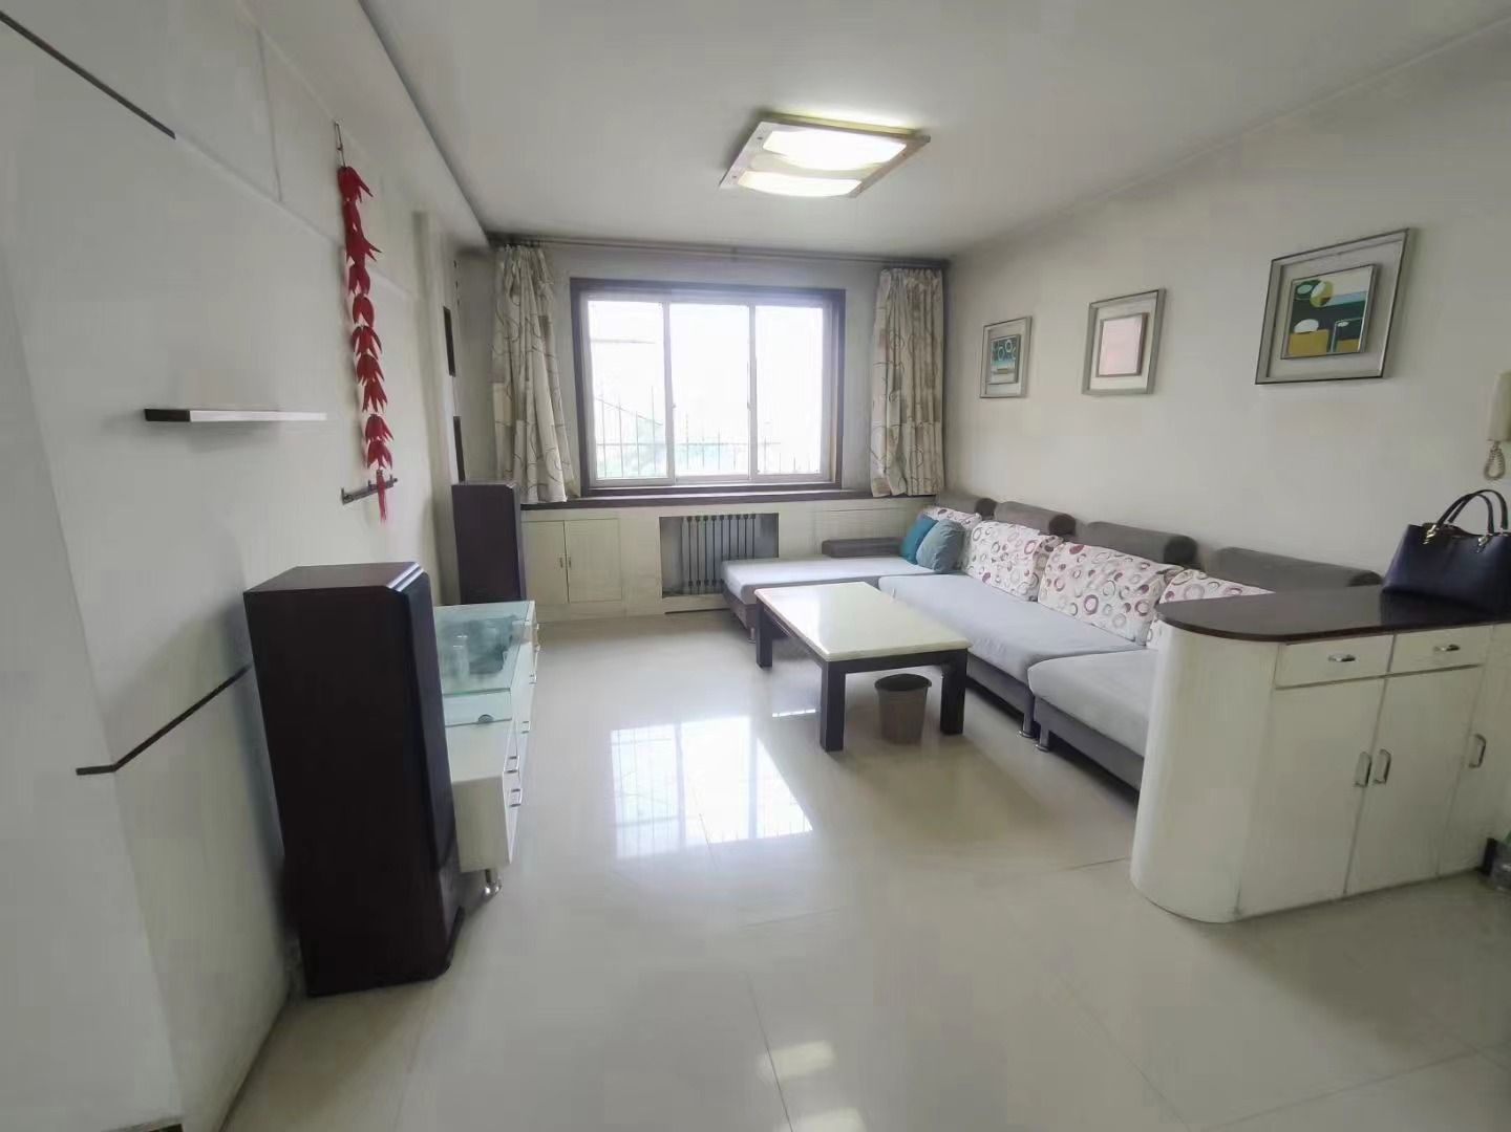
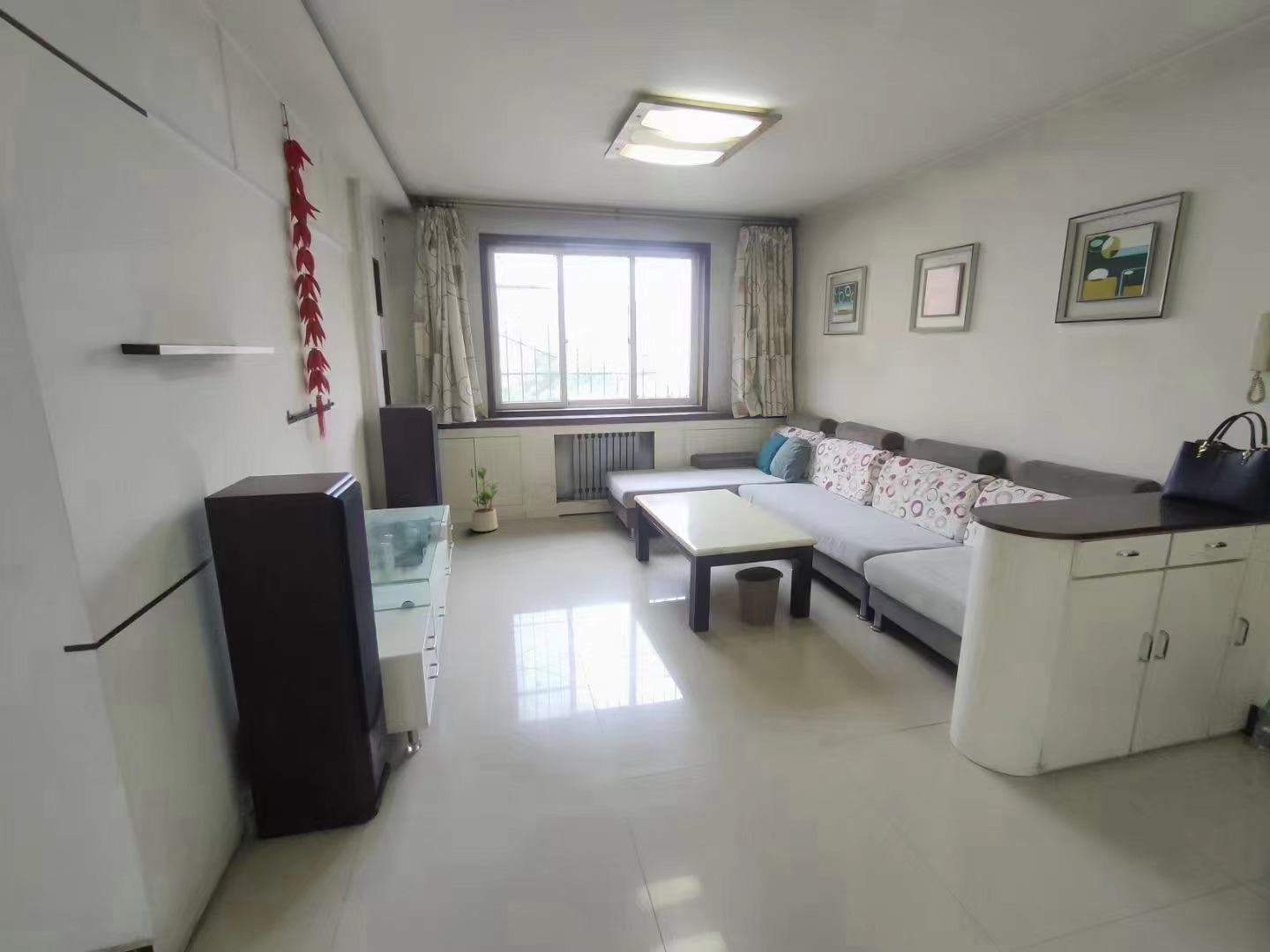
+ potted plant [471,466,500,532]
